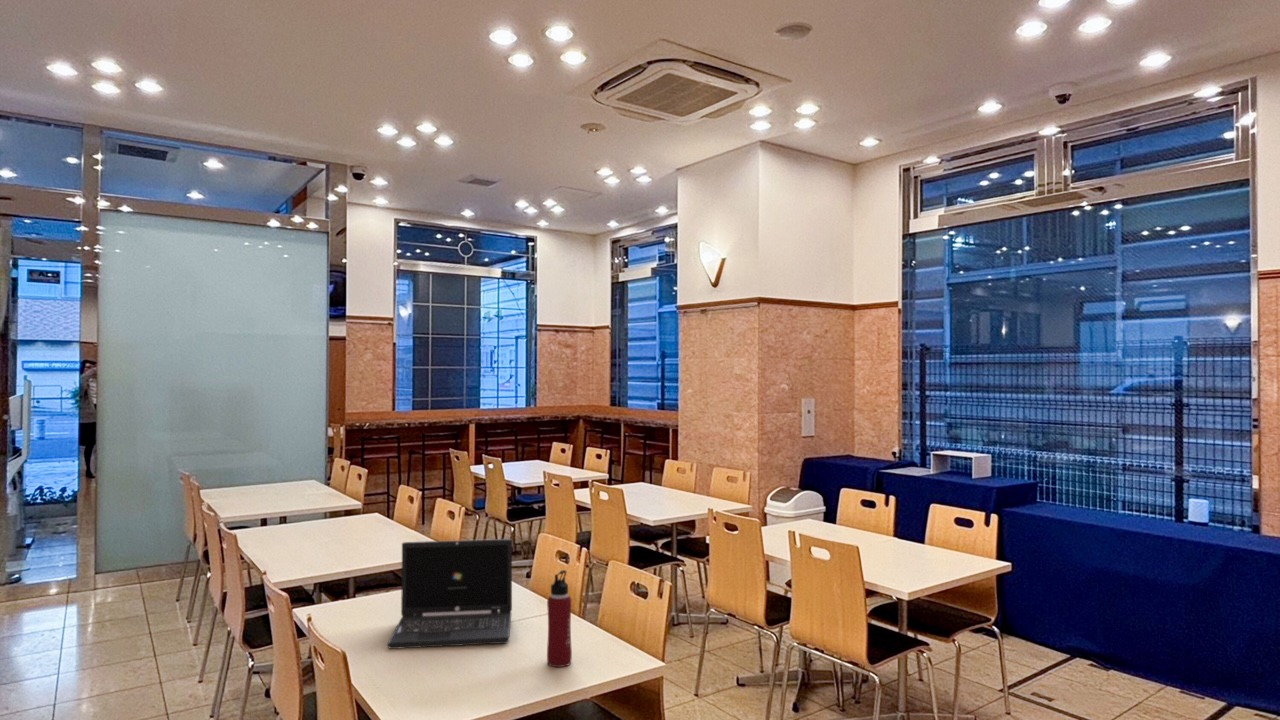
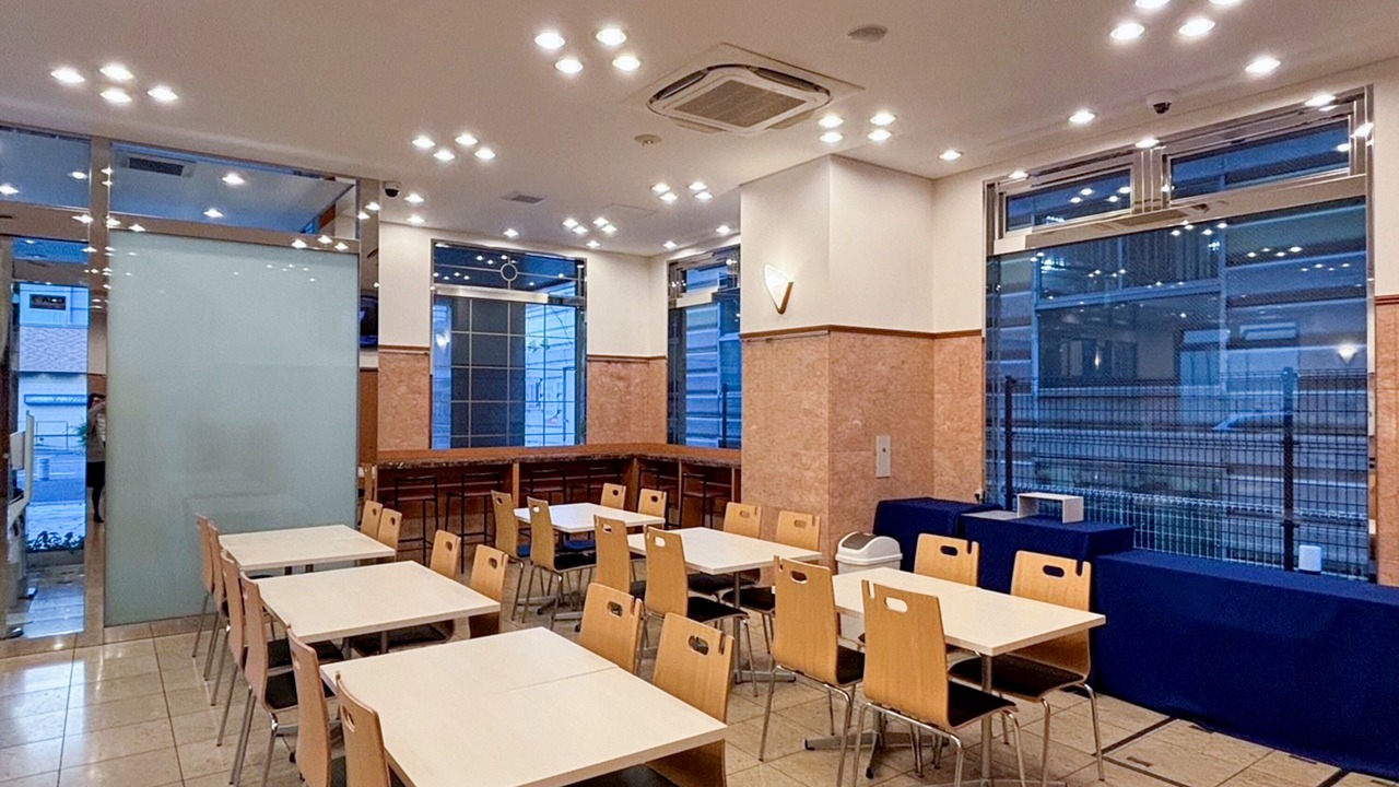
- water bottle [546,569,573,668]
- laptop [387,538,513,650]
